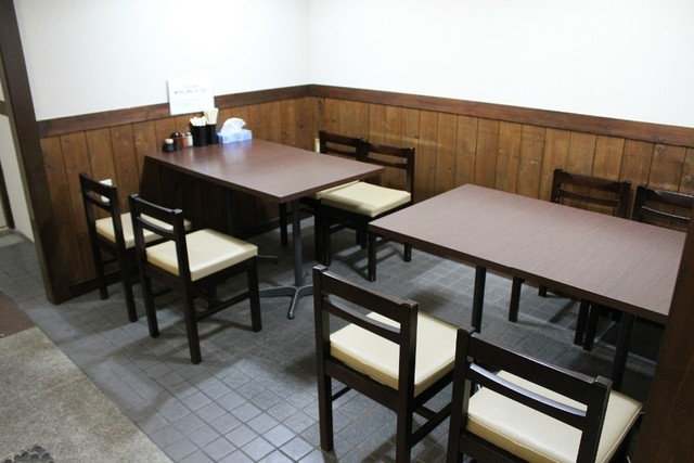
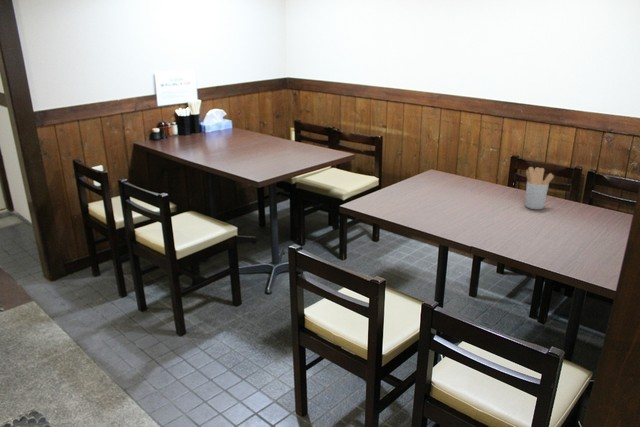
+ utensil holder [524,166,555,210]
